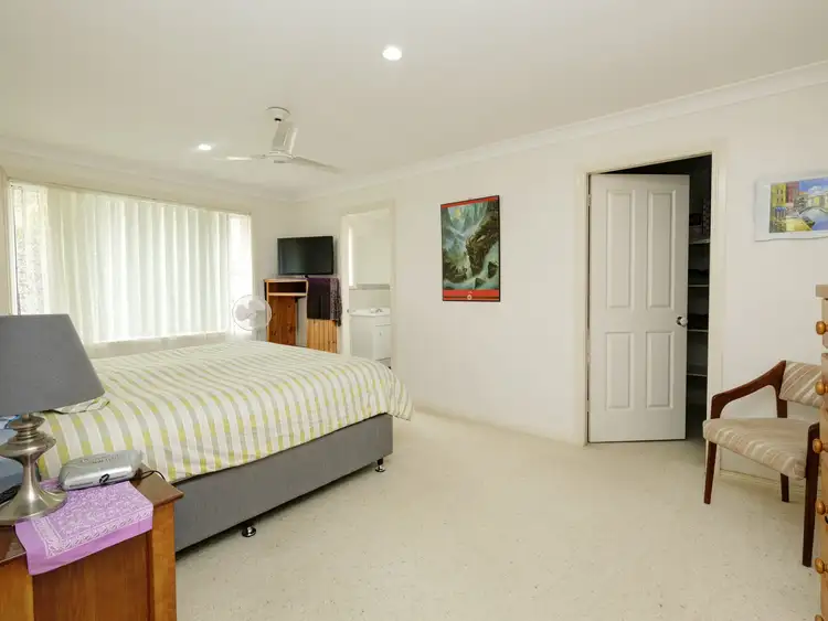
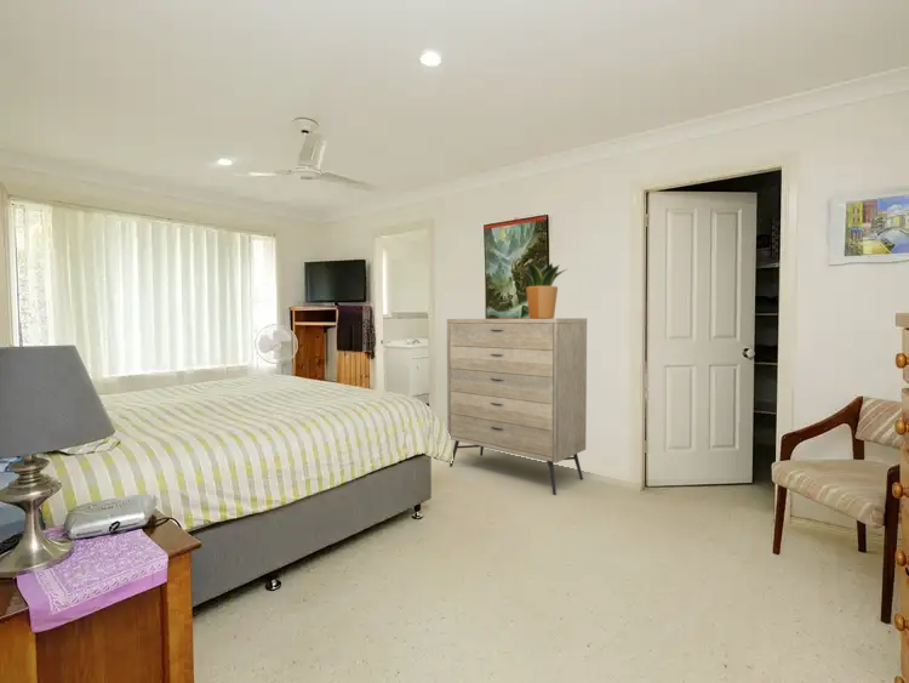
+ potted plant [516,261,567,319]
+ dresser [446,317,588,496]
